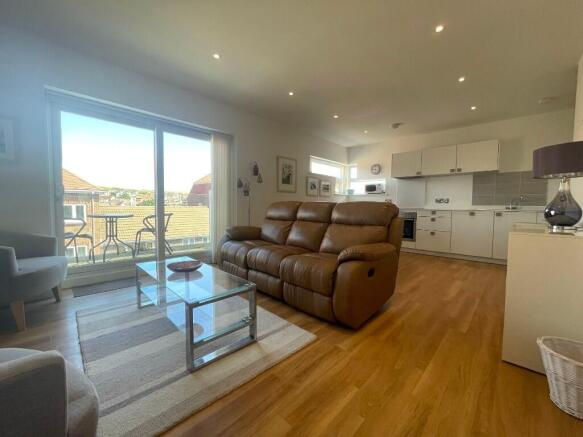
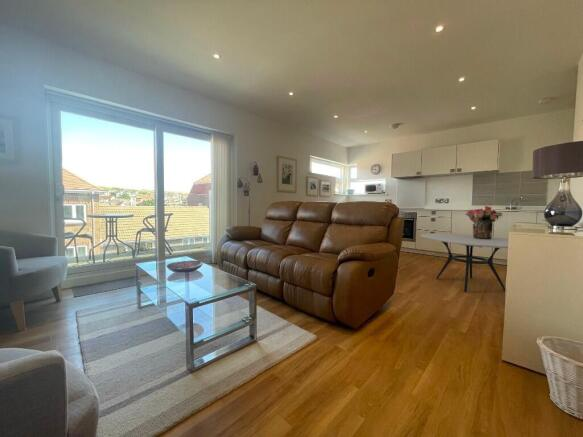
+ dining table [420,232,509,293]
+ bouquet [465,205,500,239]
